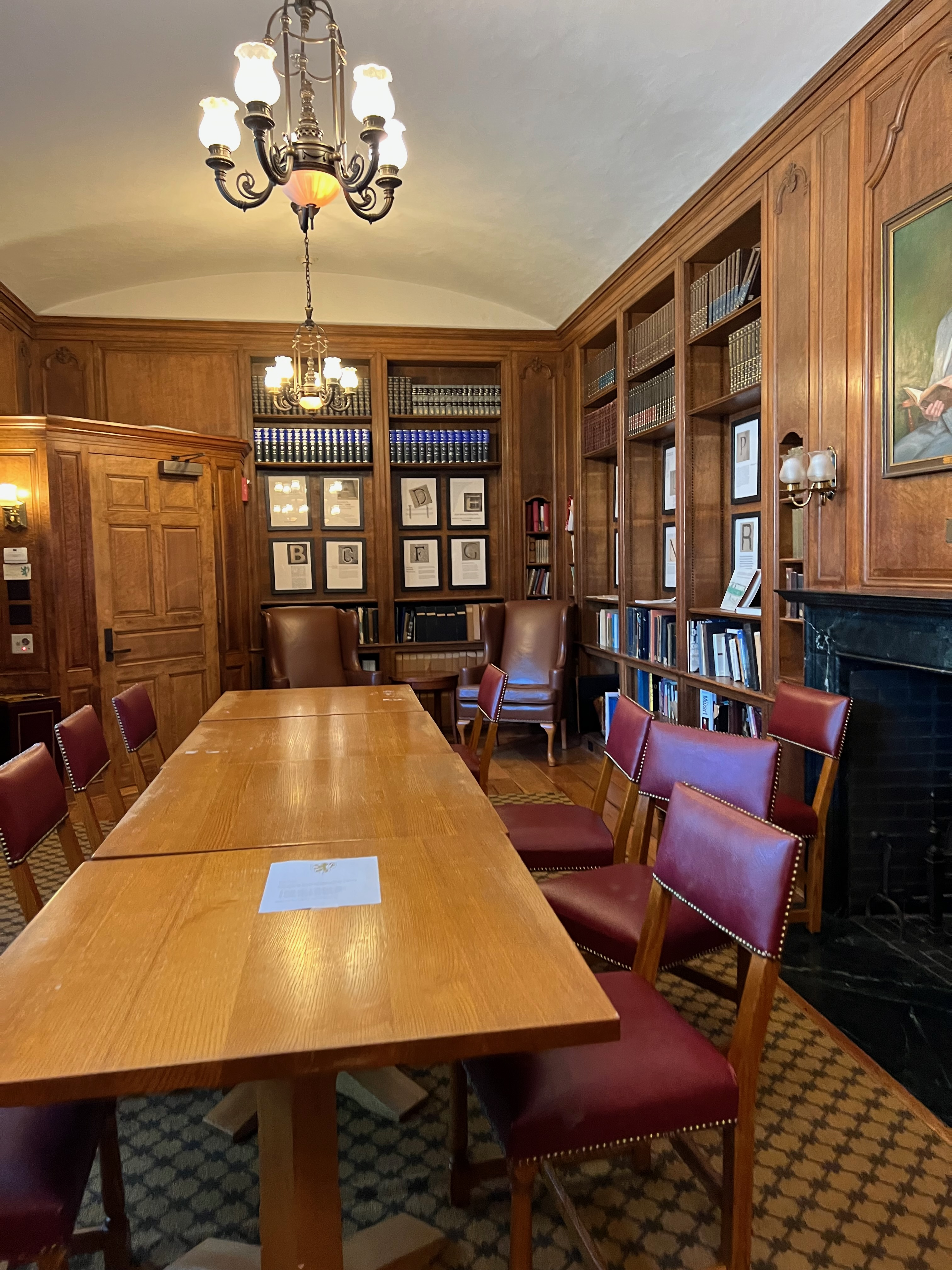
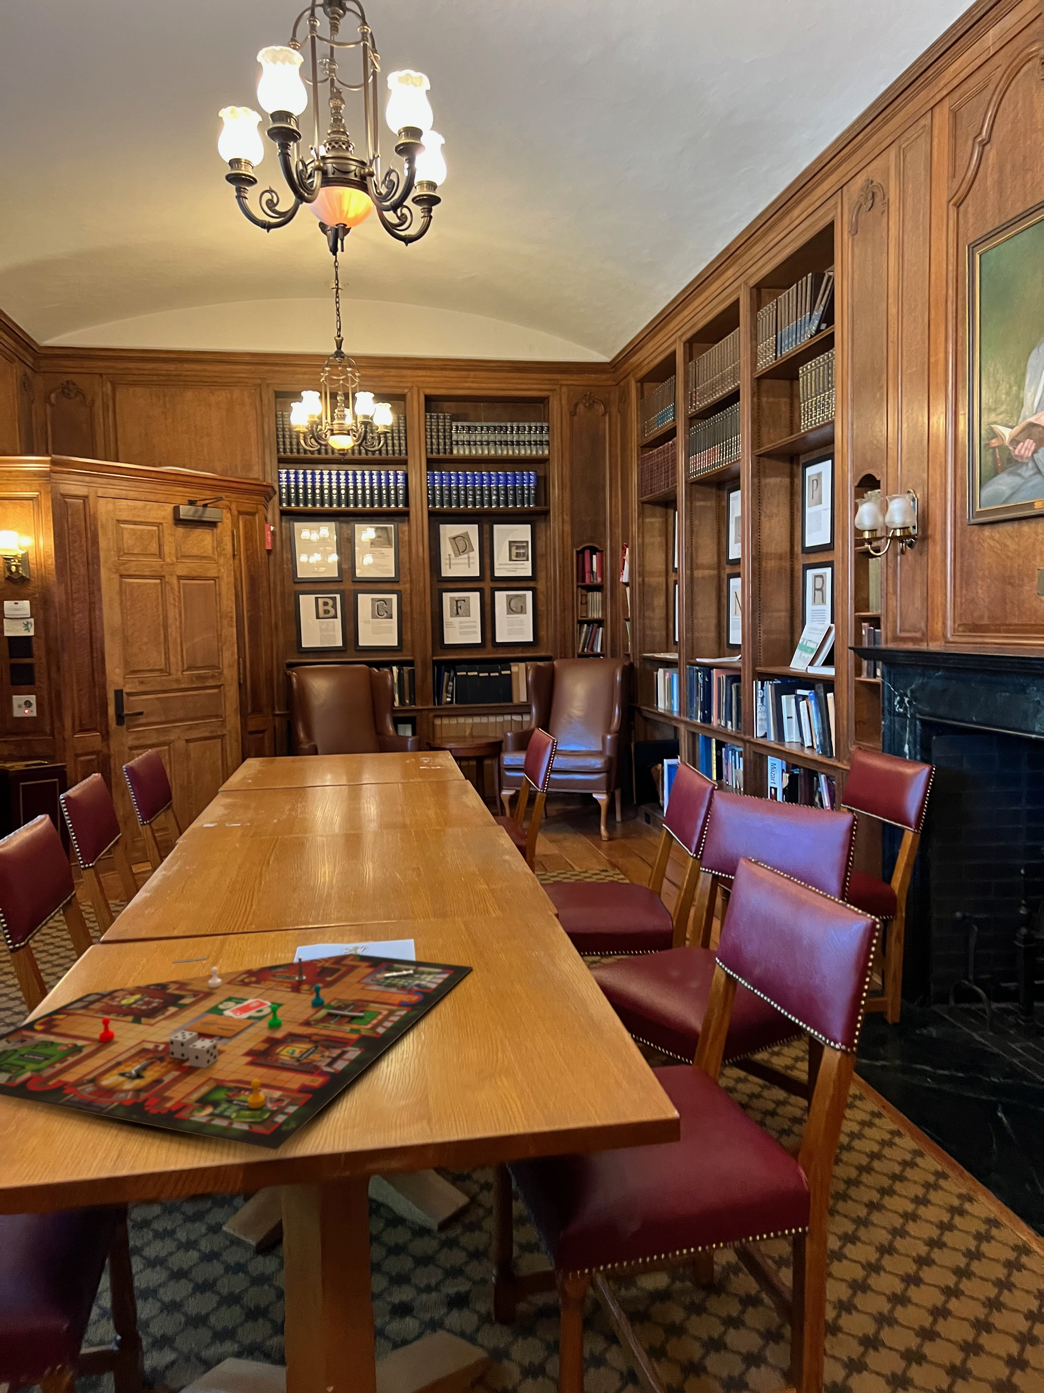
+ gameboard [0,953,474,1151]
